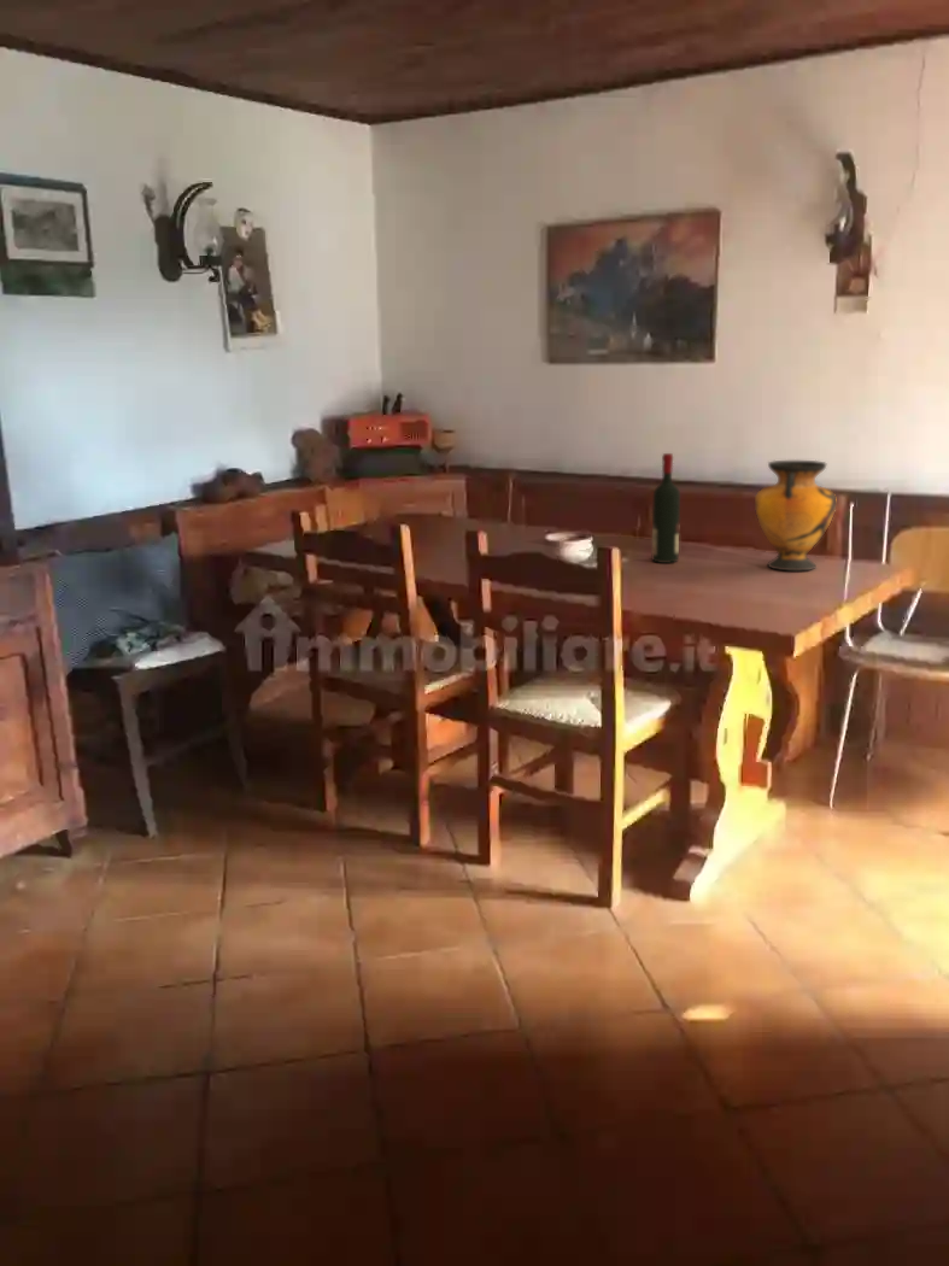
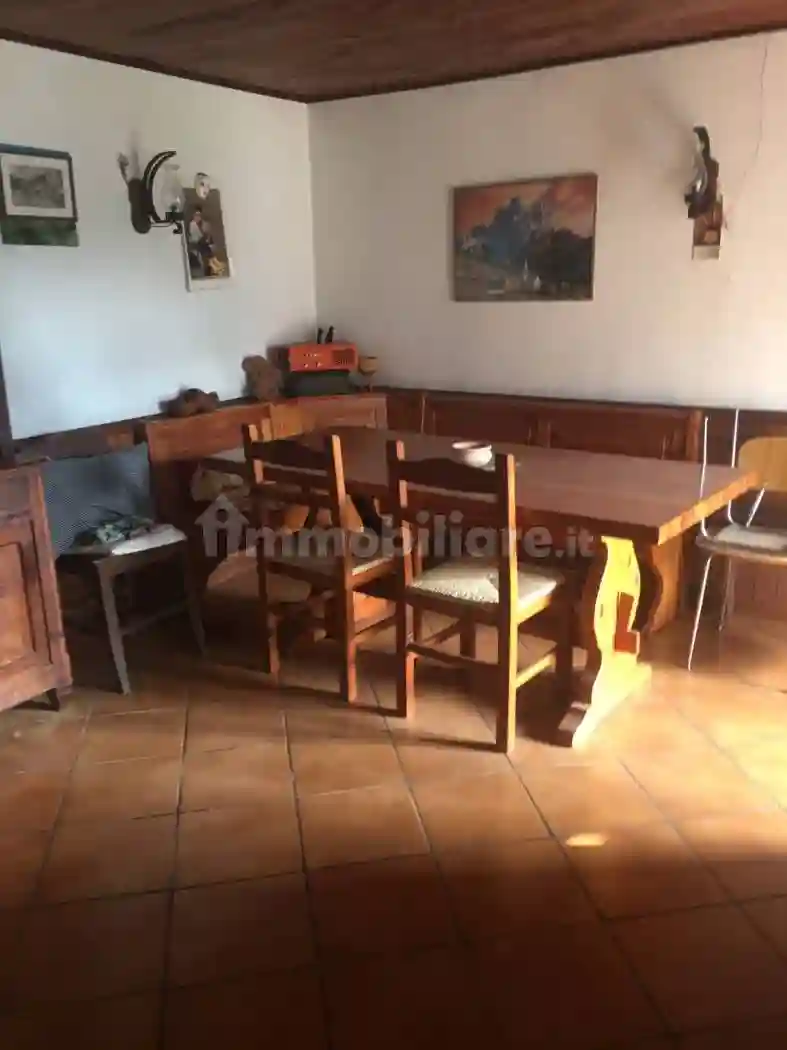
- vase [754,459,837,572]
- alcohol [651,452,681,564]
